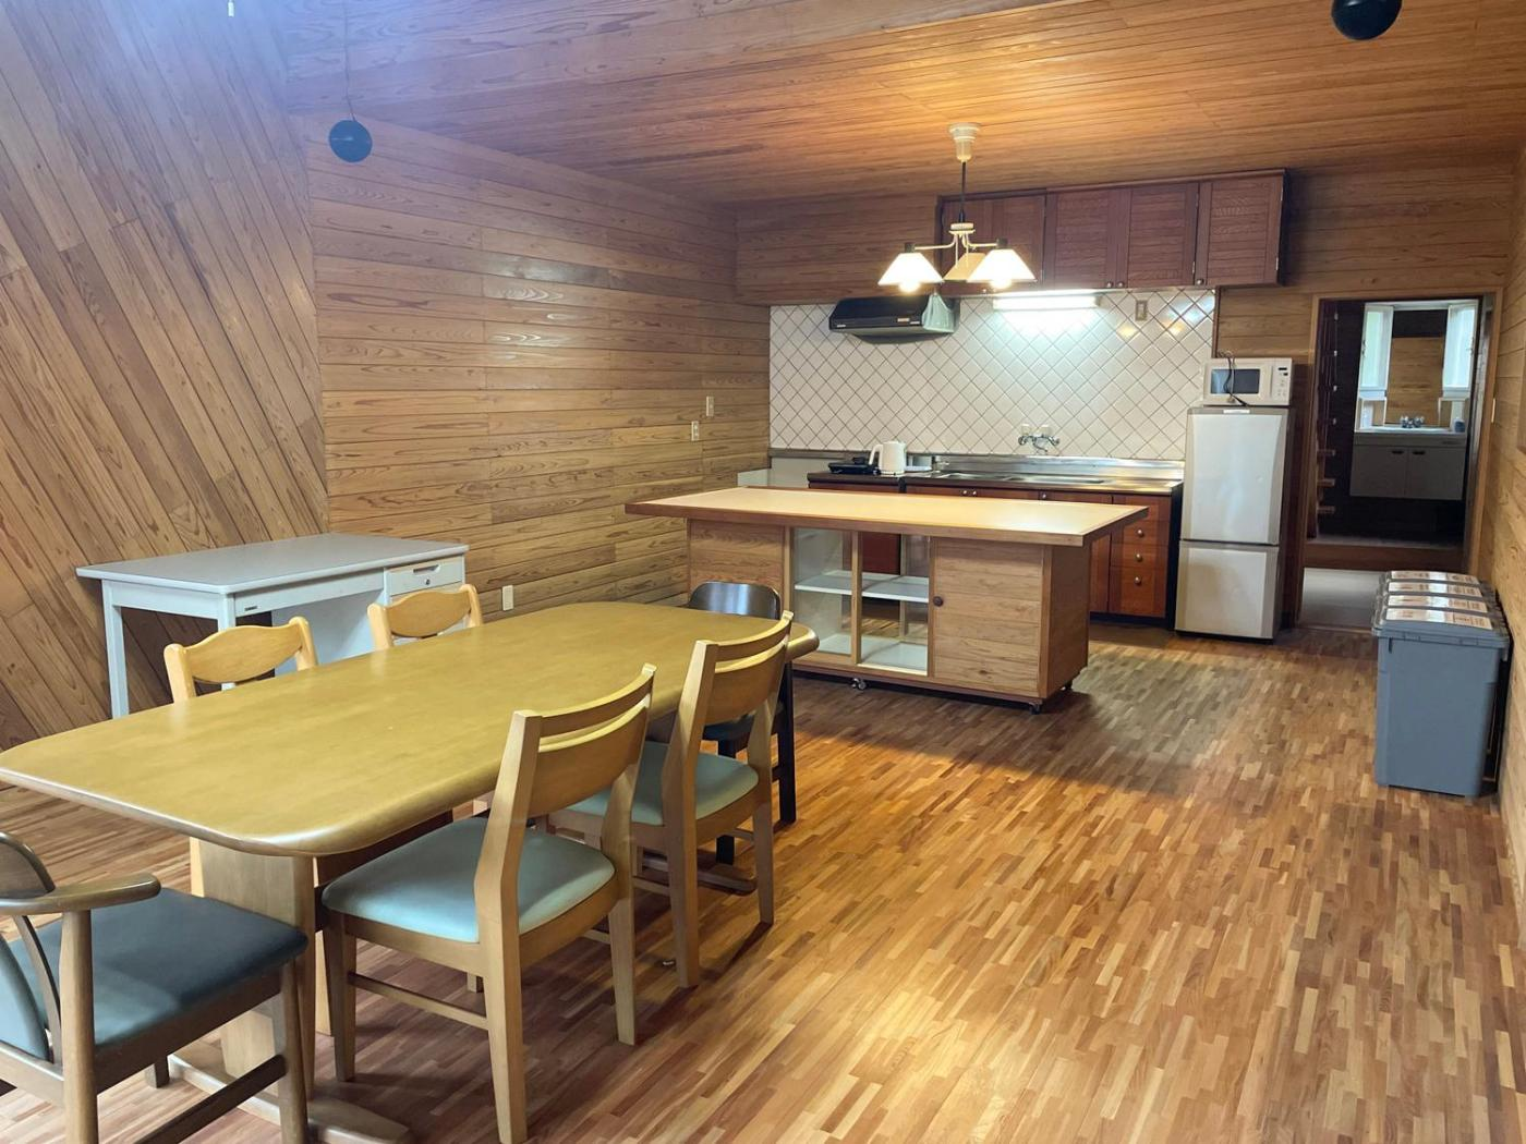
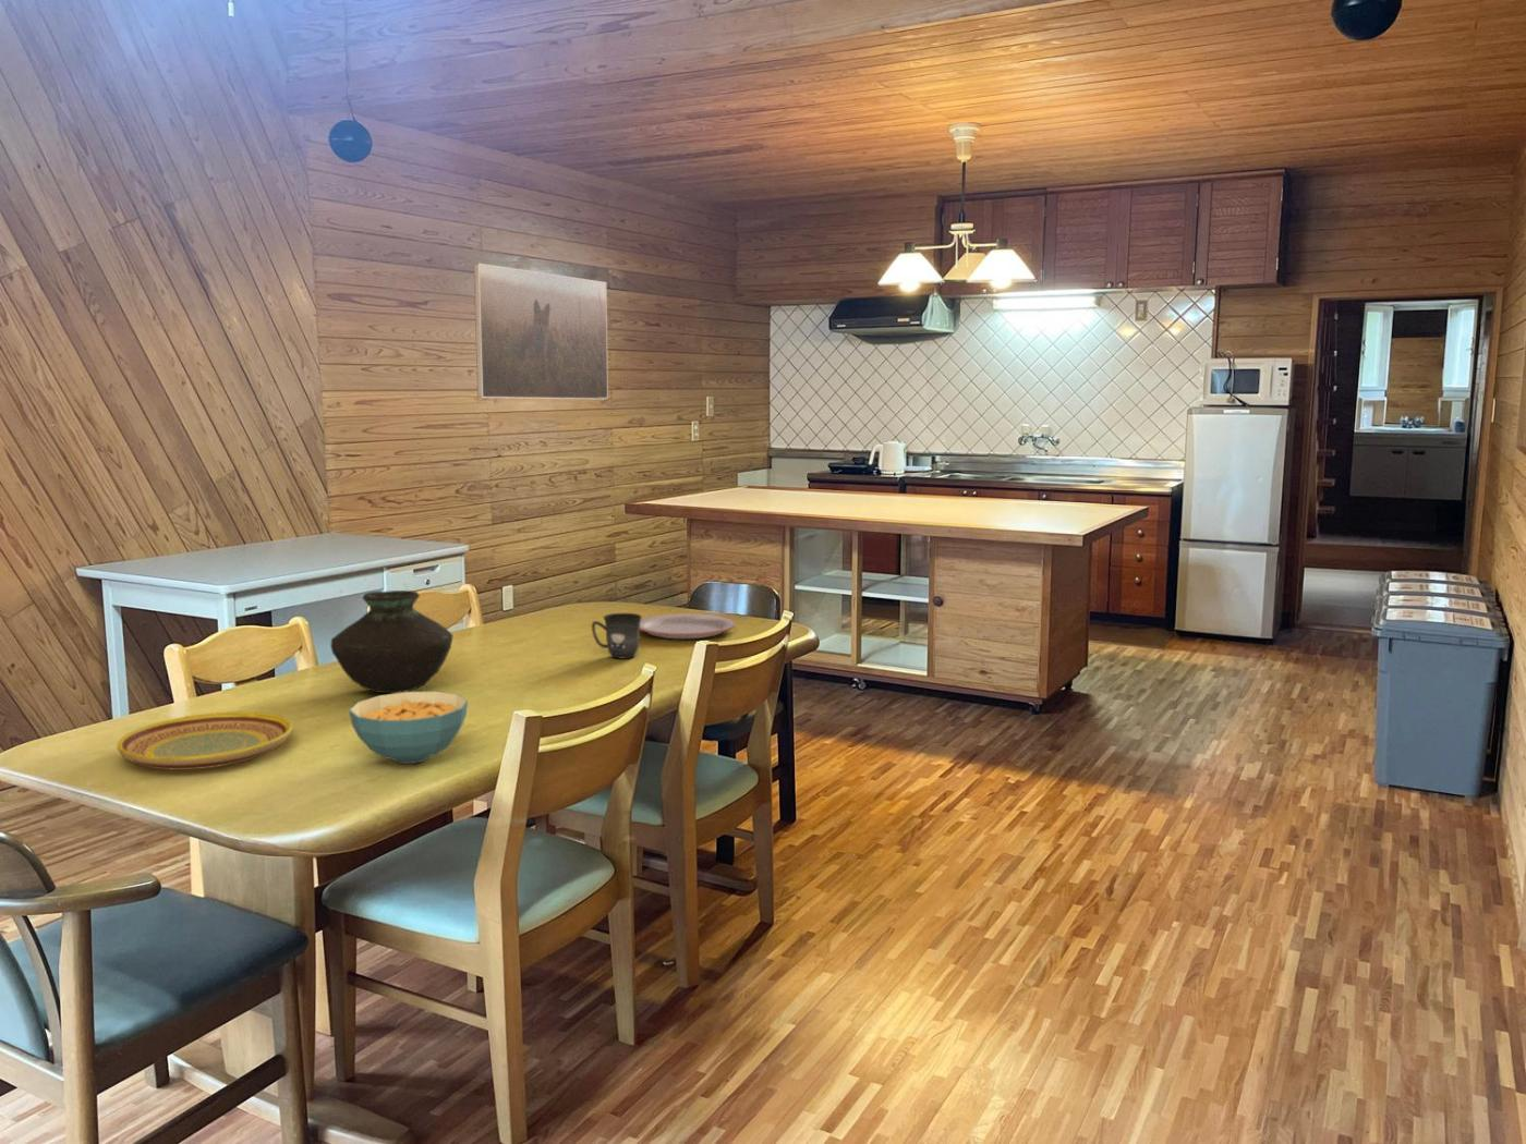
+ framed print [473,263,609,400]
+ plate [115,711,293,771]
+ cereal bowl [347,691,469,764]
+ plate [639,613,737,639]
+ mug [591,613,643,660]
+ vase [329,590,453,695]
